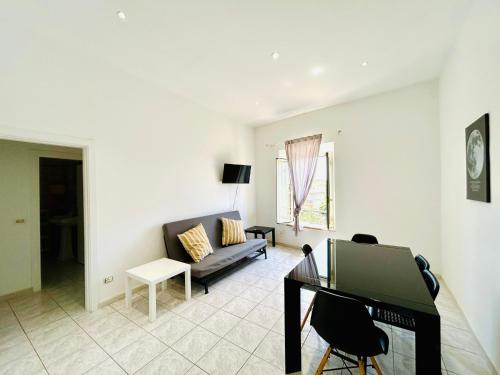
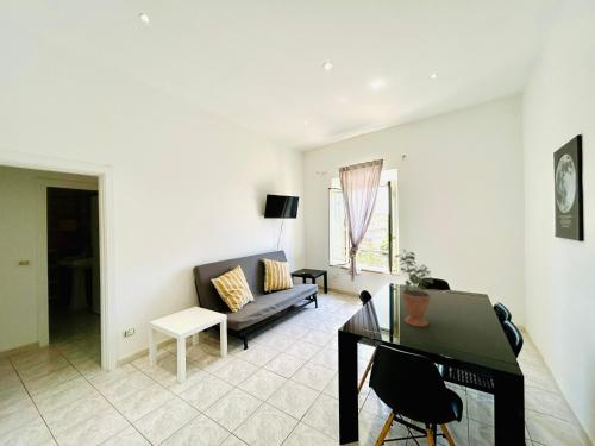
+ potted plant [394,249,434,328]
